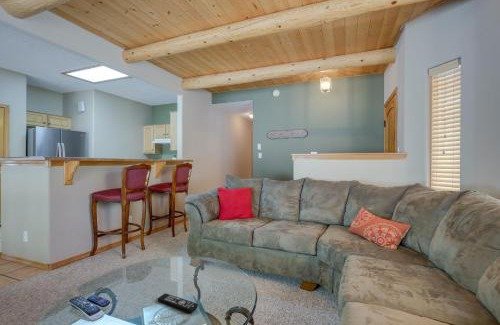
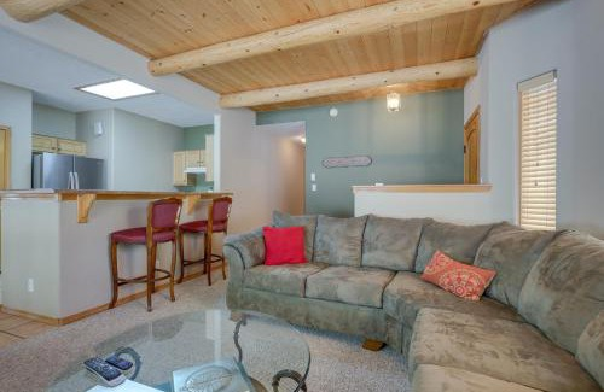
- remote control [157,292,199,314]
